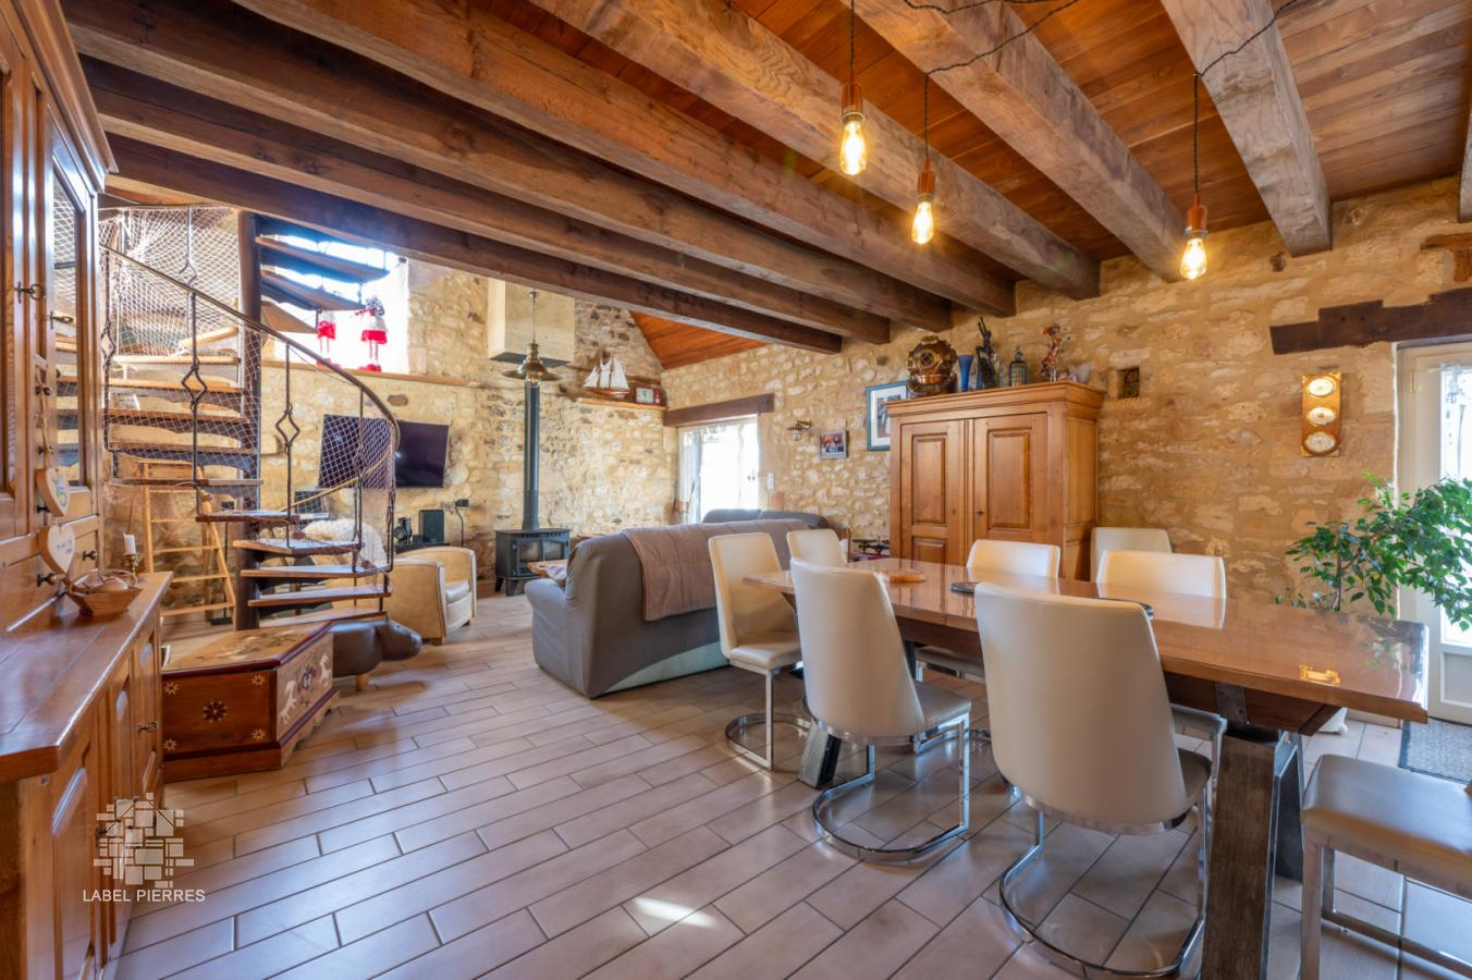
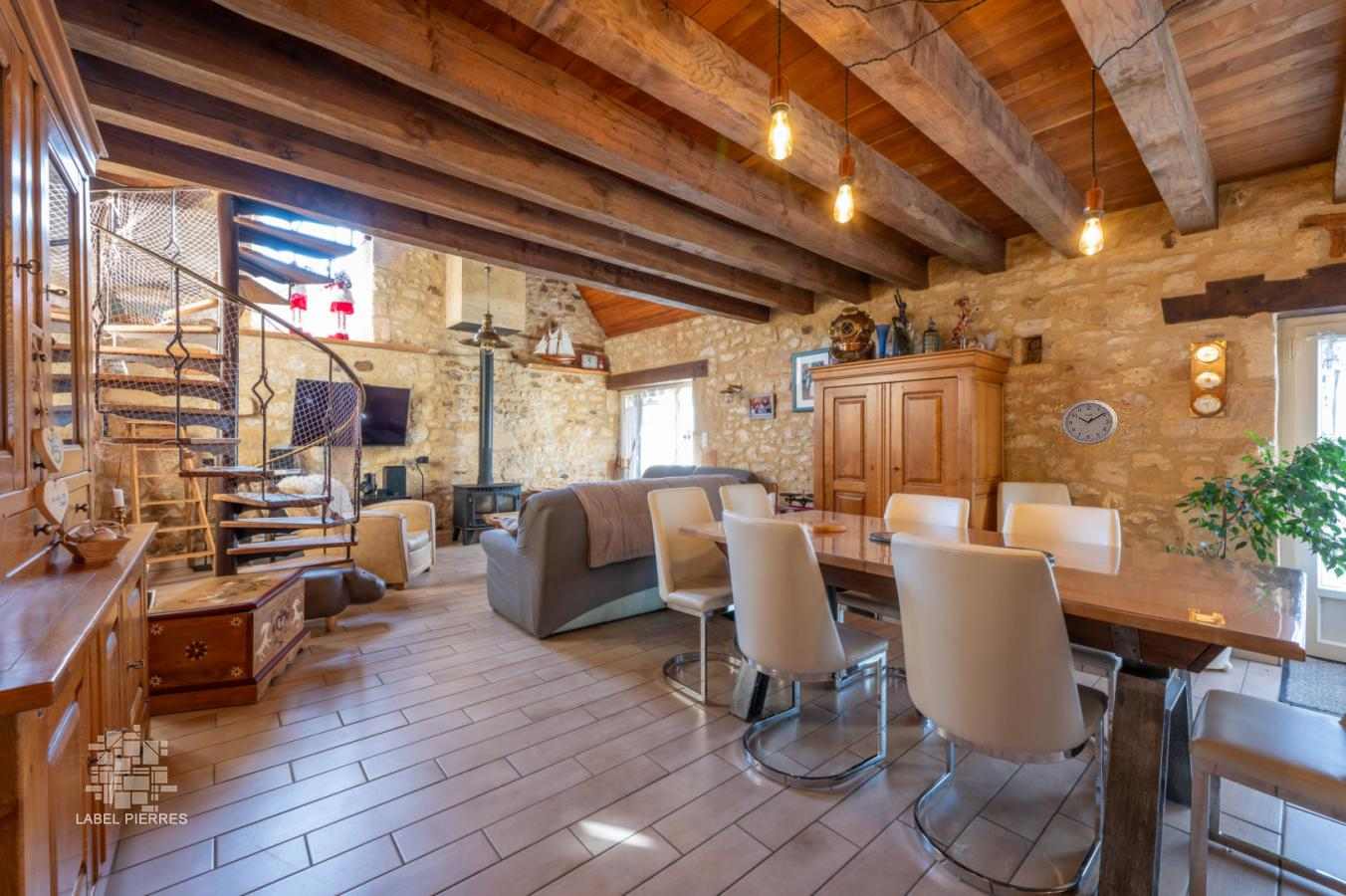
+ wall clock [1060,399,1119,446]
